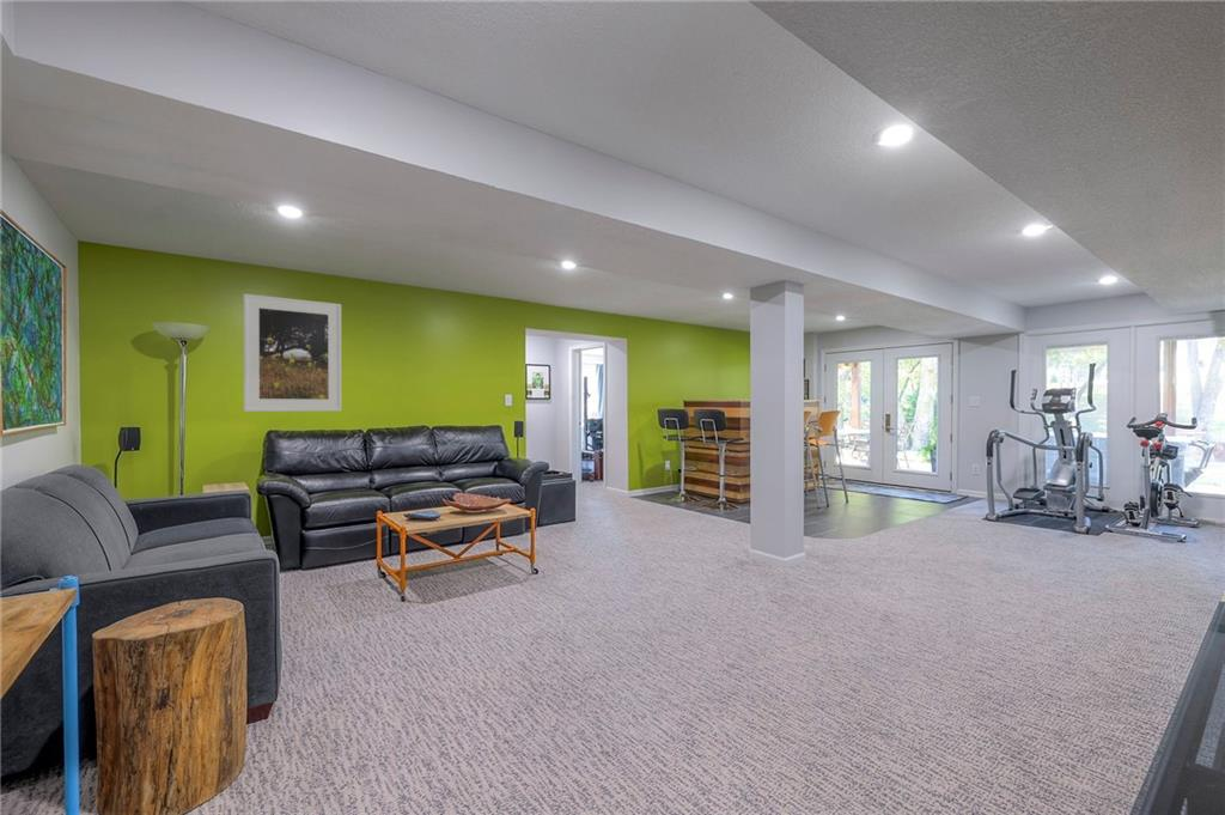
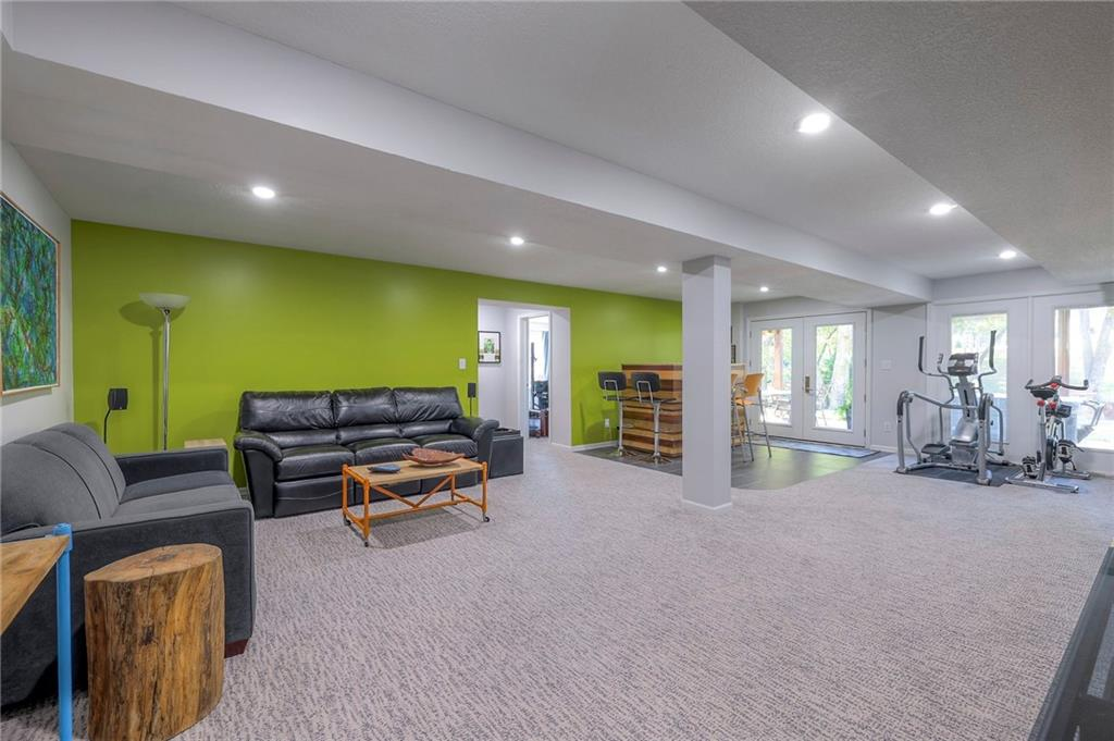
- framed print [243,293,342,413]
